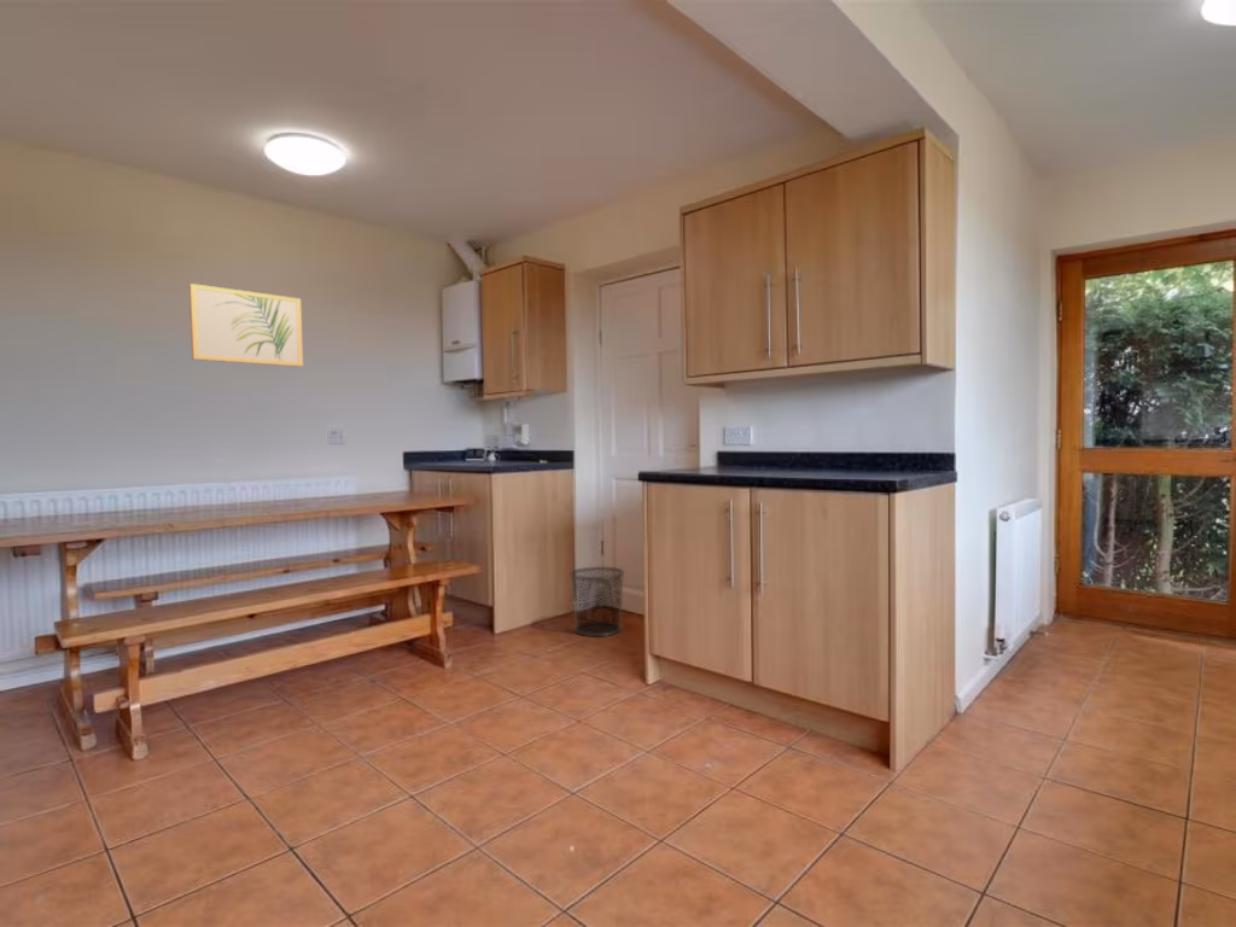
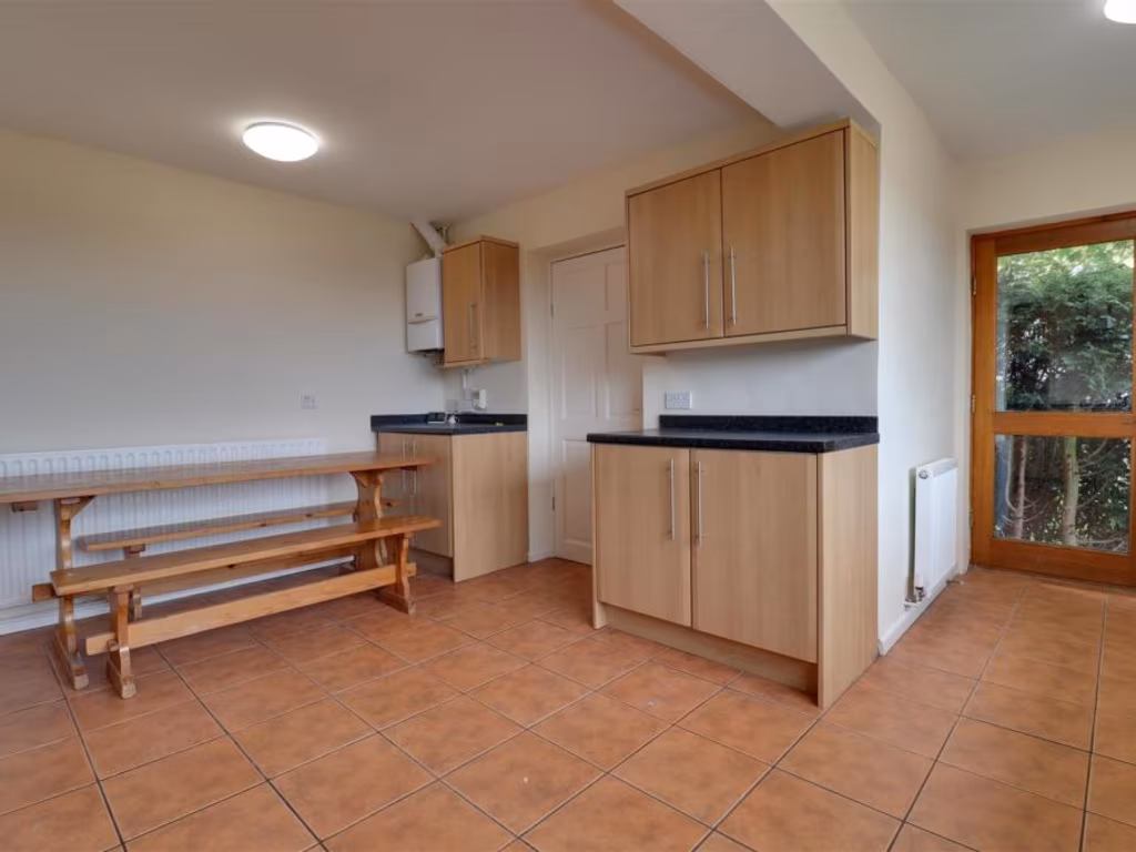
- waste bin [569,566,625,637]
- wall art [188,282,304,368]
